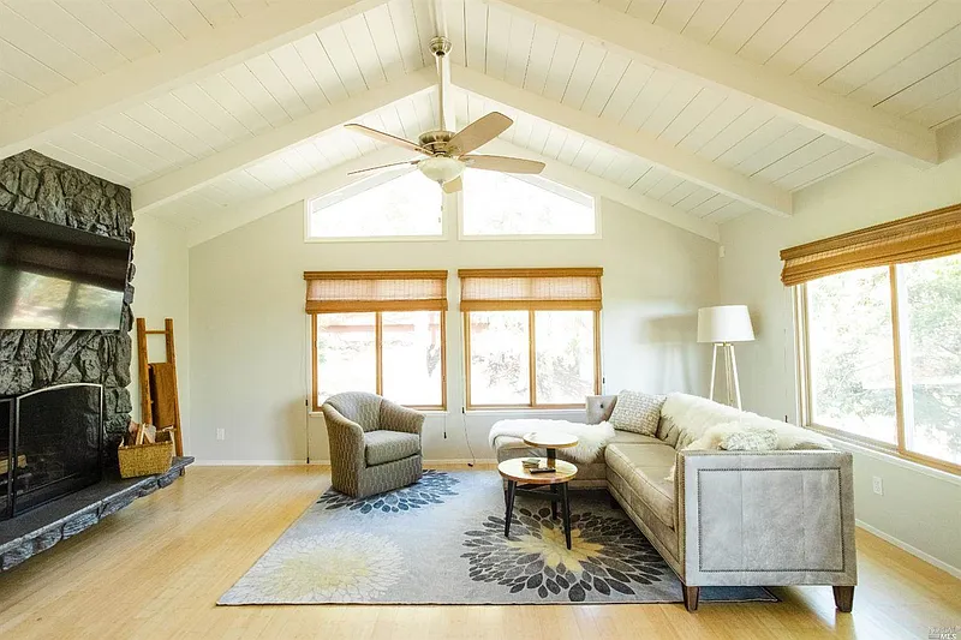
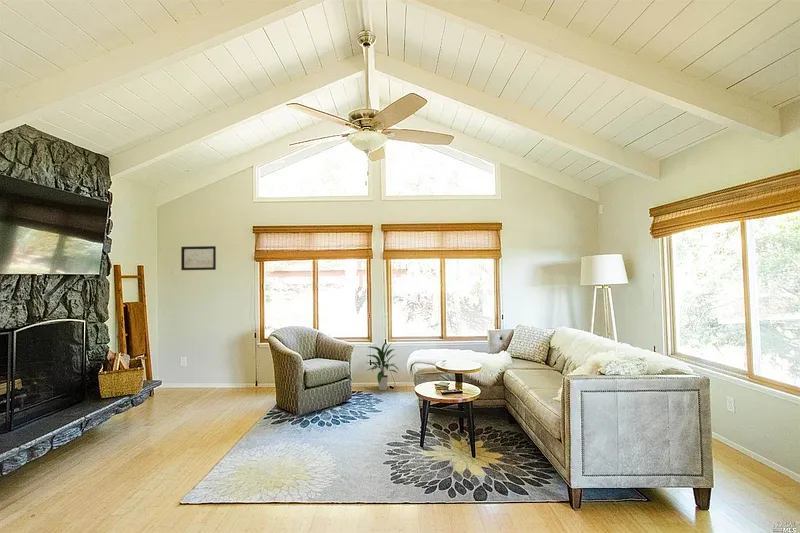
+ indoor plant [365,341,399,391]
+ wall art [180,245,217,271]
